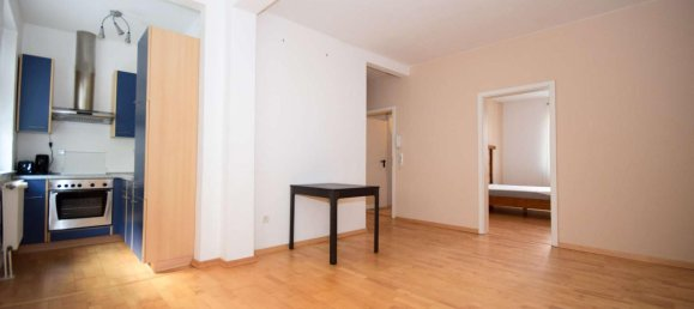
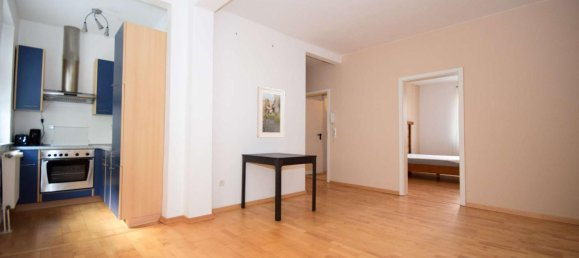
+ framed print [256,85,286,139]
